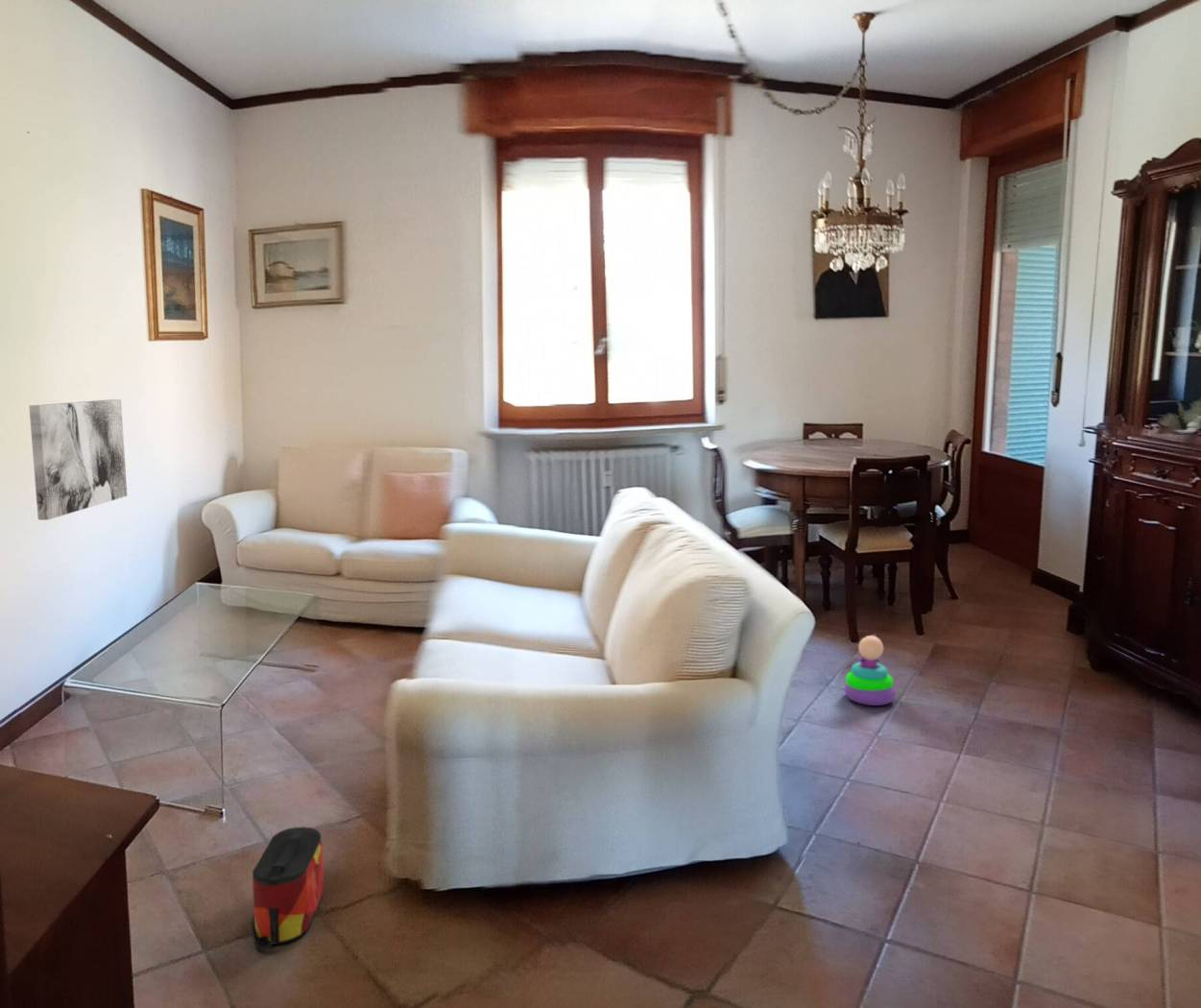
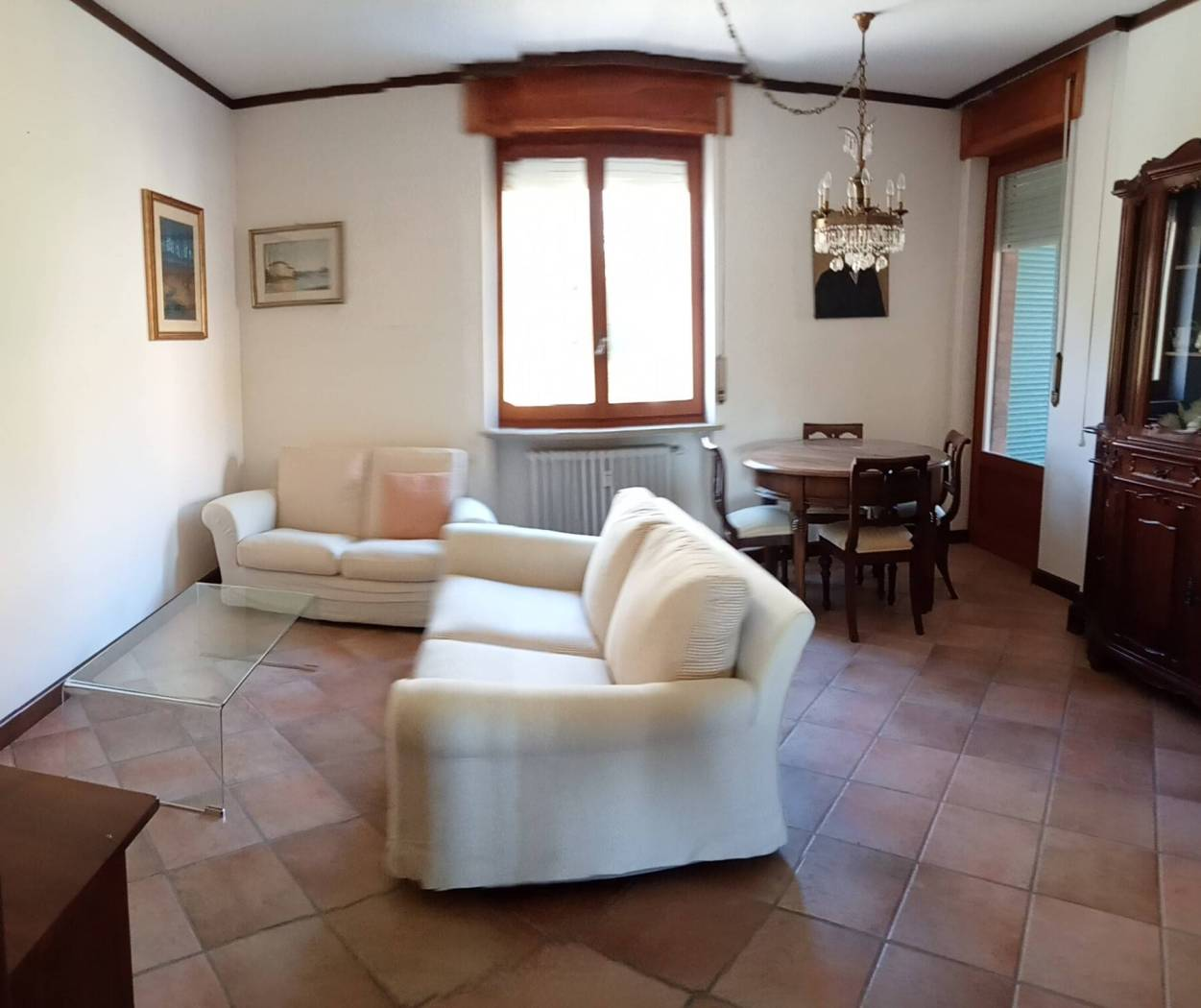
- stacking toy [844,633,897,707]
- bag [251,826,324,951]
- wall art [28,398,128,521]
